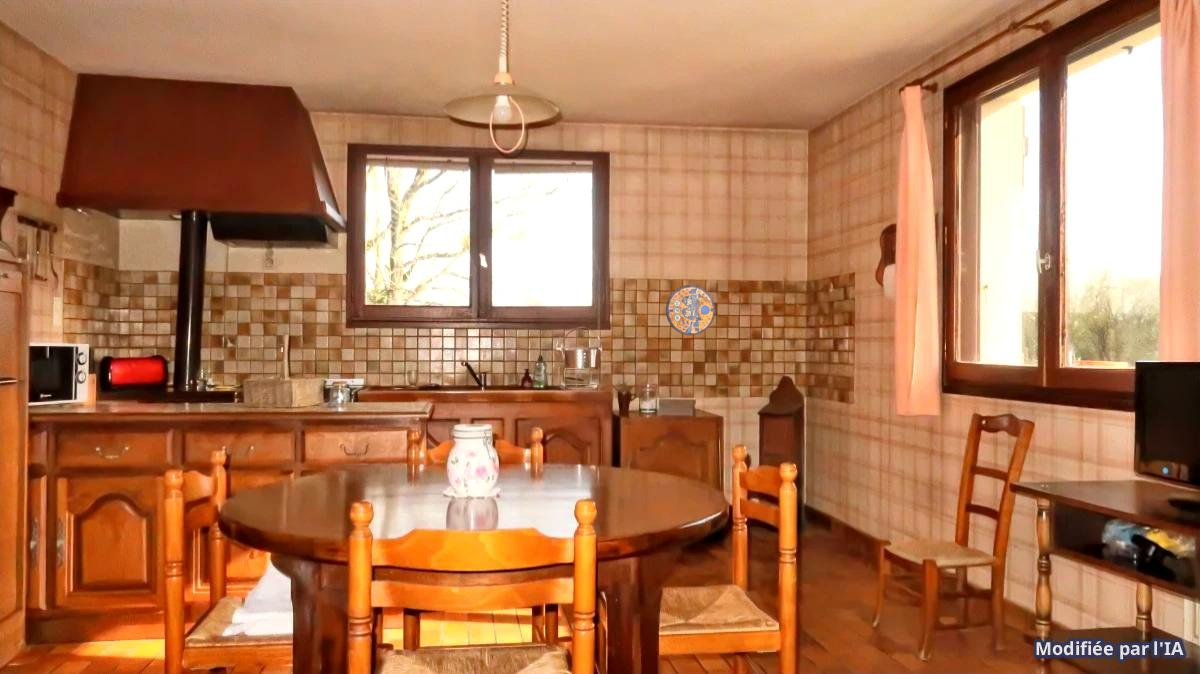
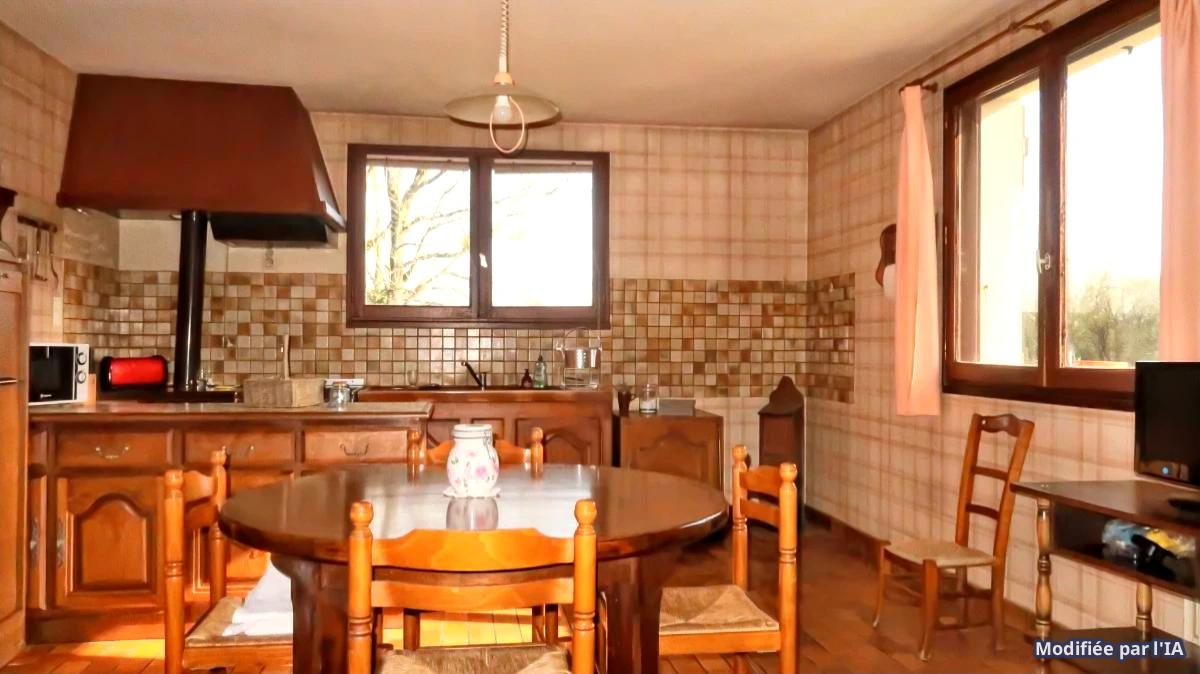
- manhole cover [665,284,716,336]
